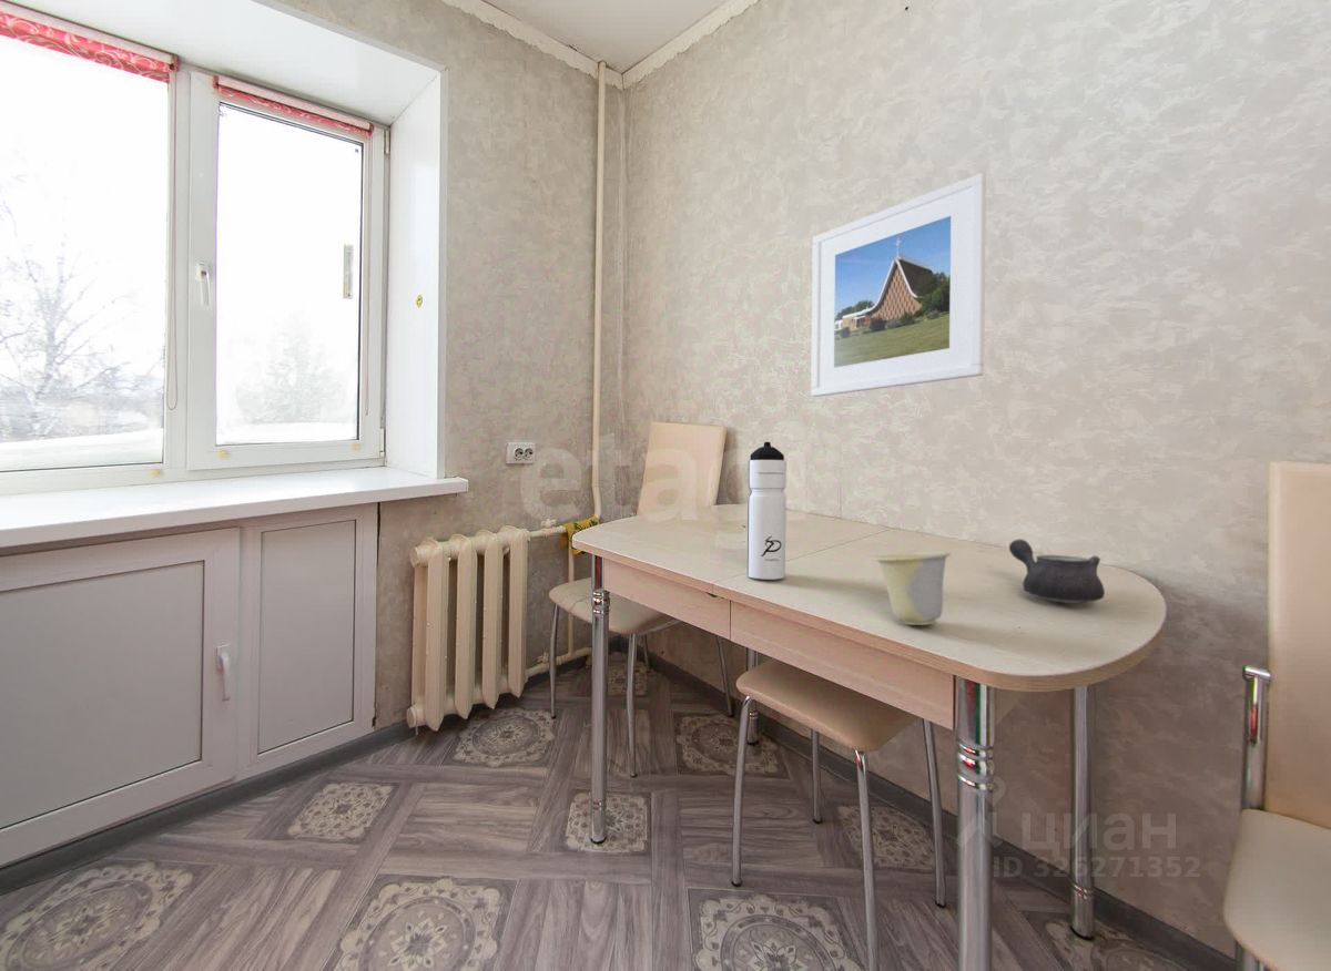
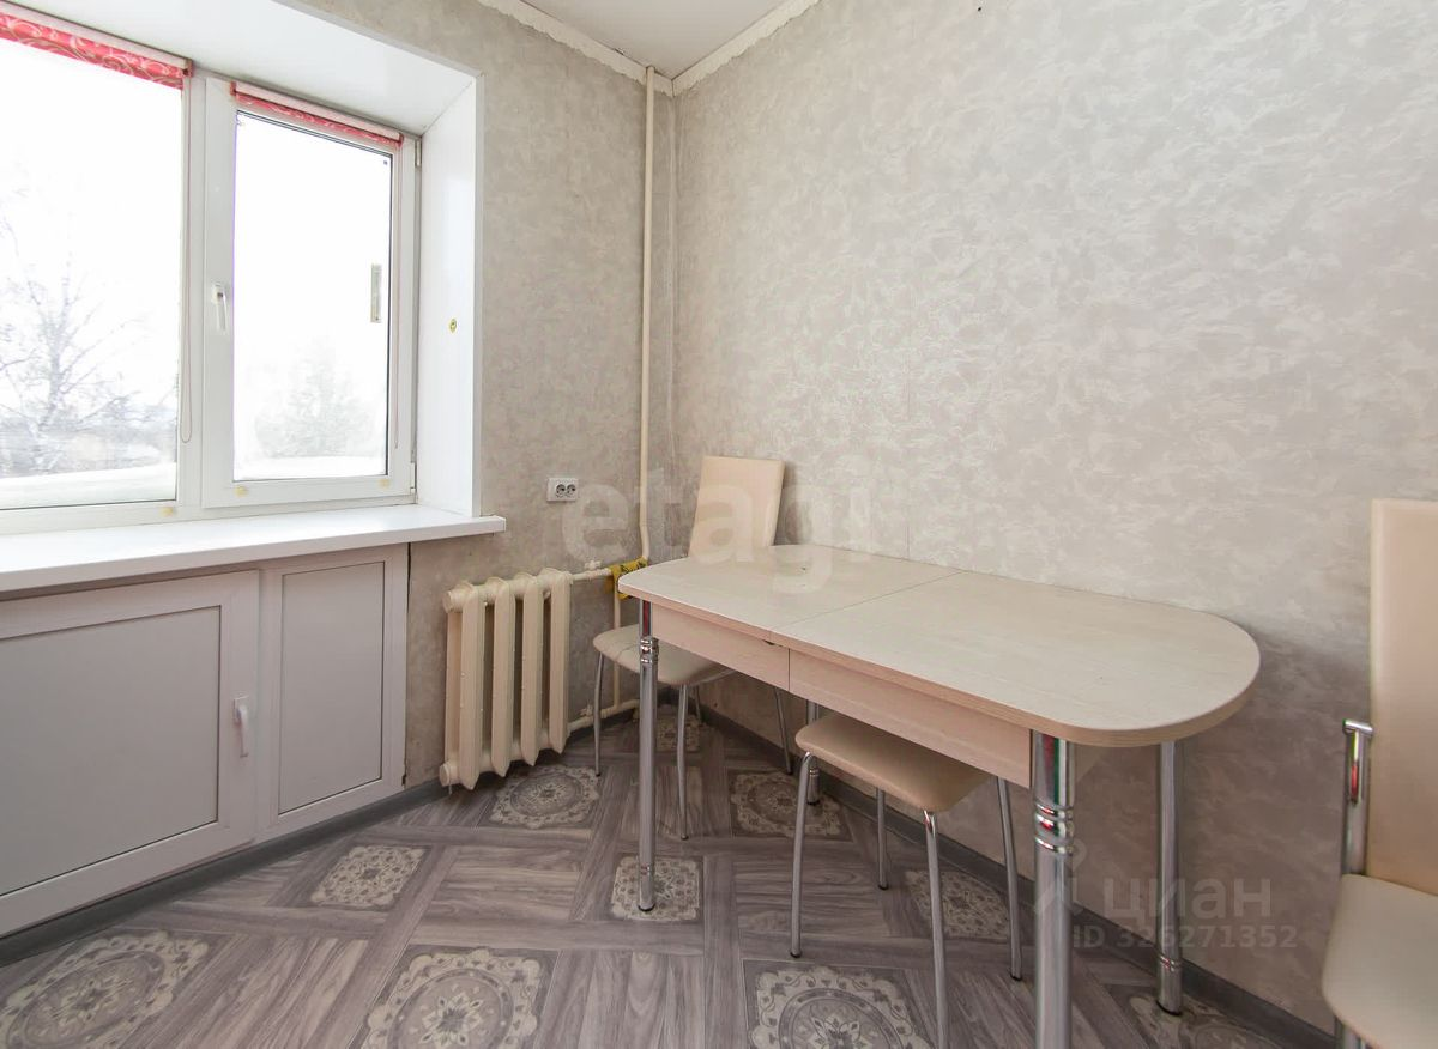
- teapot [1008,538,1106,604]
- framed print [810,172,987,398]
- cup [872,551,952,626]
- water bottle [745,441,788,581]
